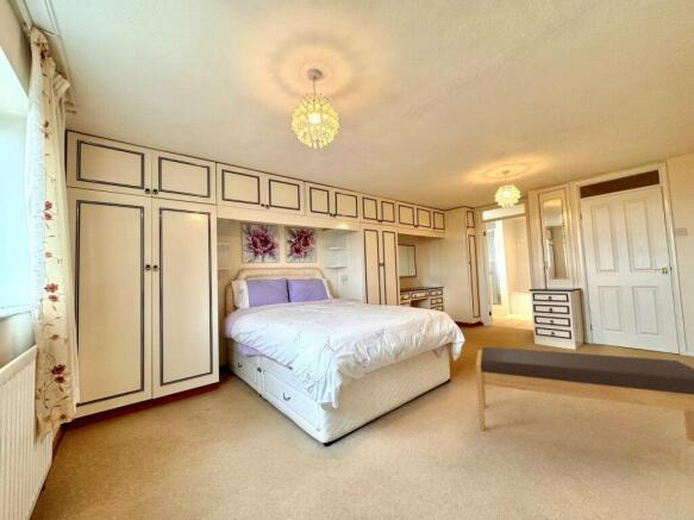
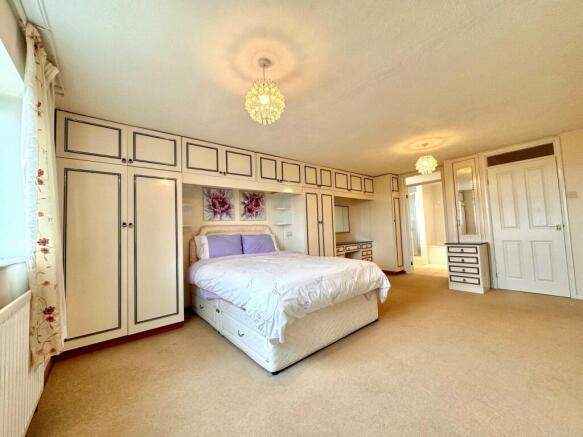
- bench [475,346,694,441]
